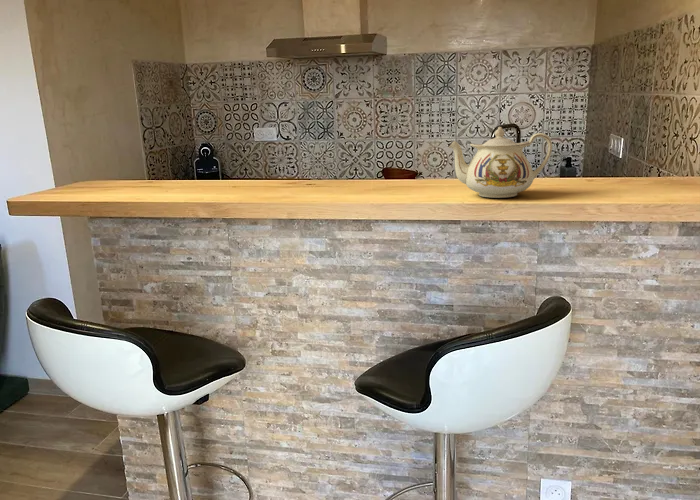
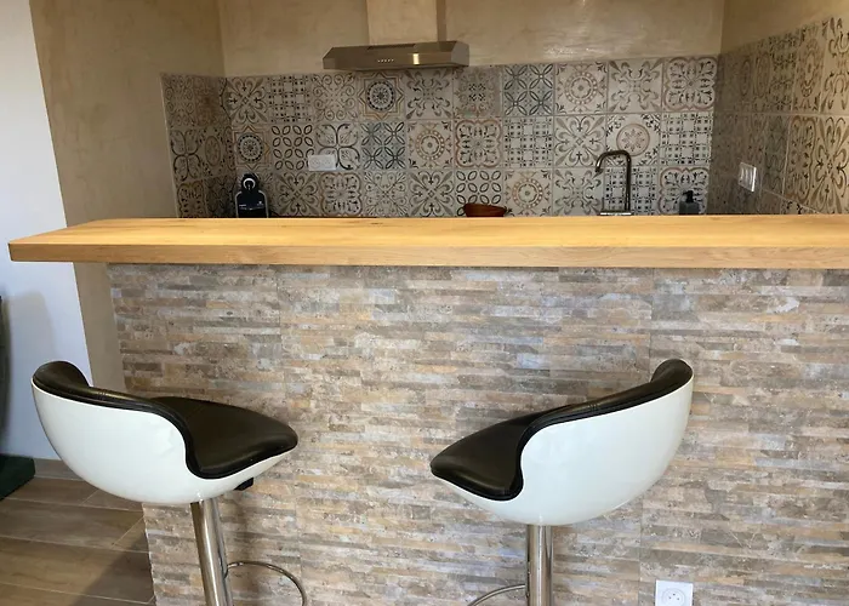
- teapot [447,126,553,199]
